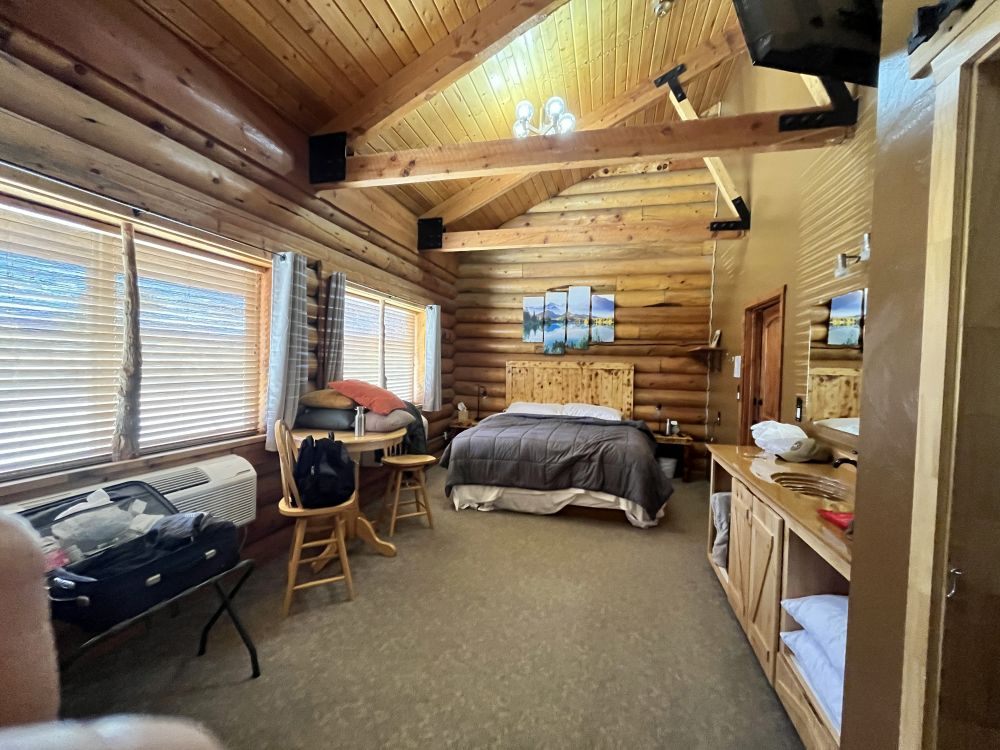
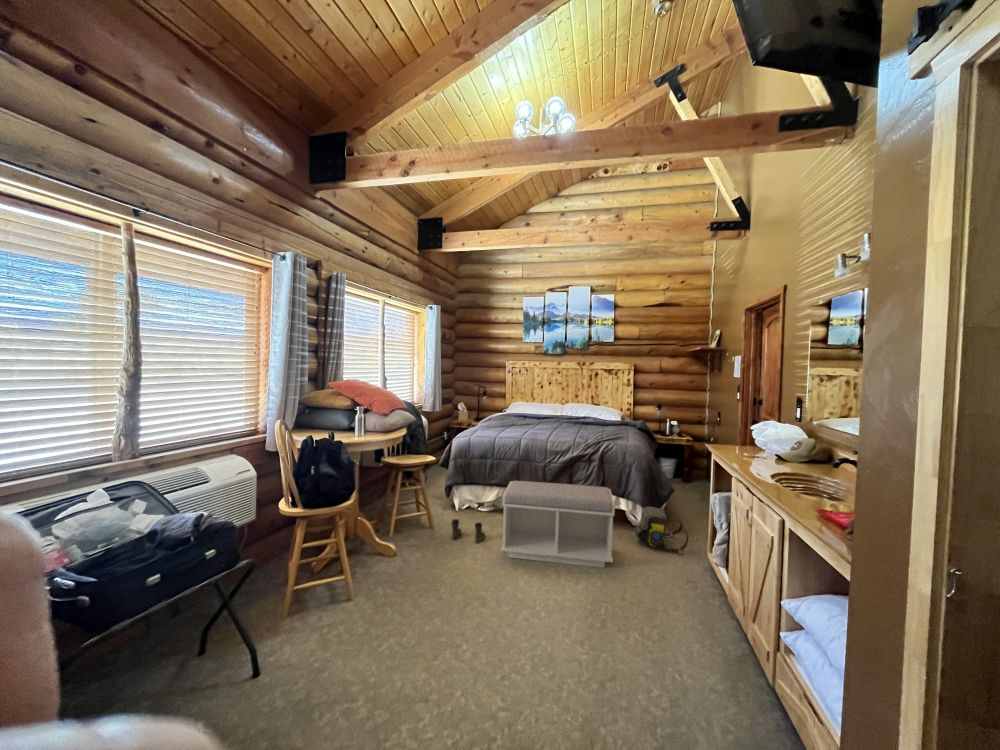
+ boots [450,518,487,544]
+ shoulder bag [634,506,689,556]
+ bench [500,480,616,568]
